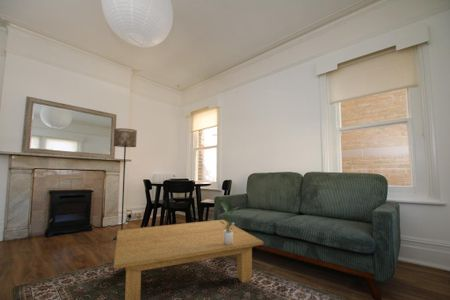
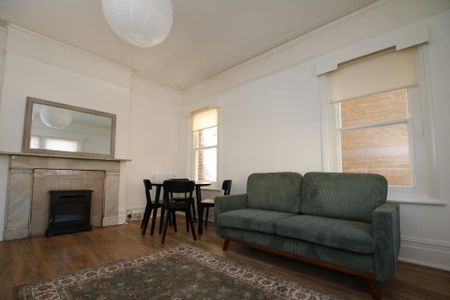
- coffee table [113,219,265,300]
- potted plant [219,201,239,245]
- floor lamp [113,127,138,241]
